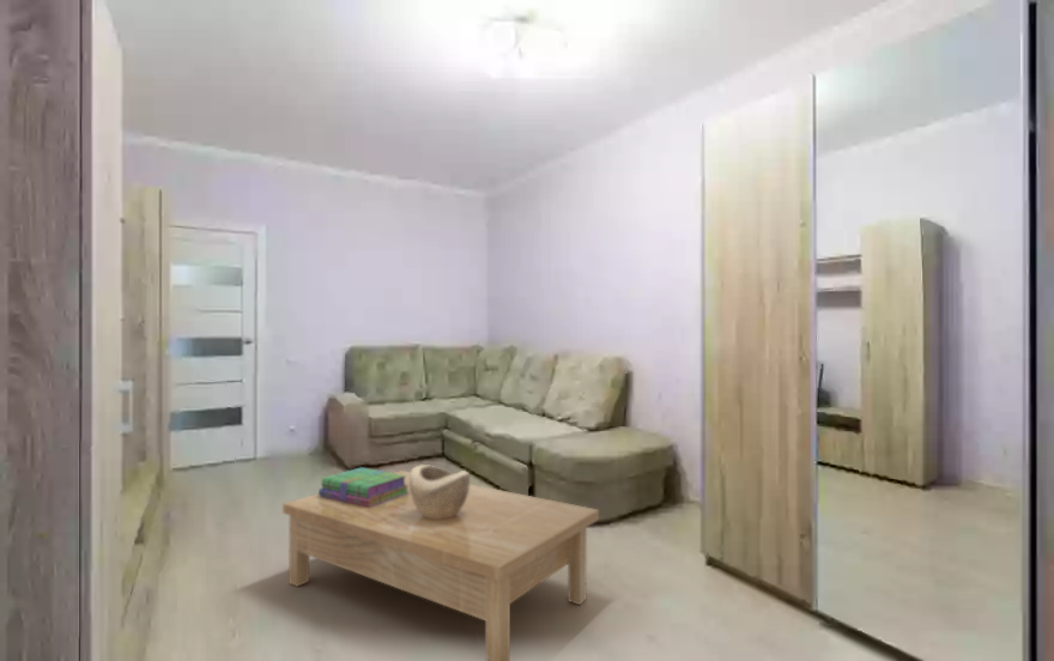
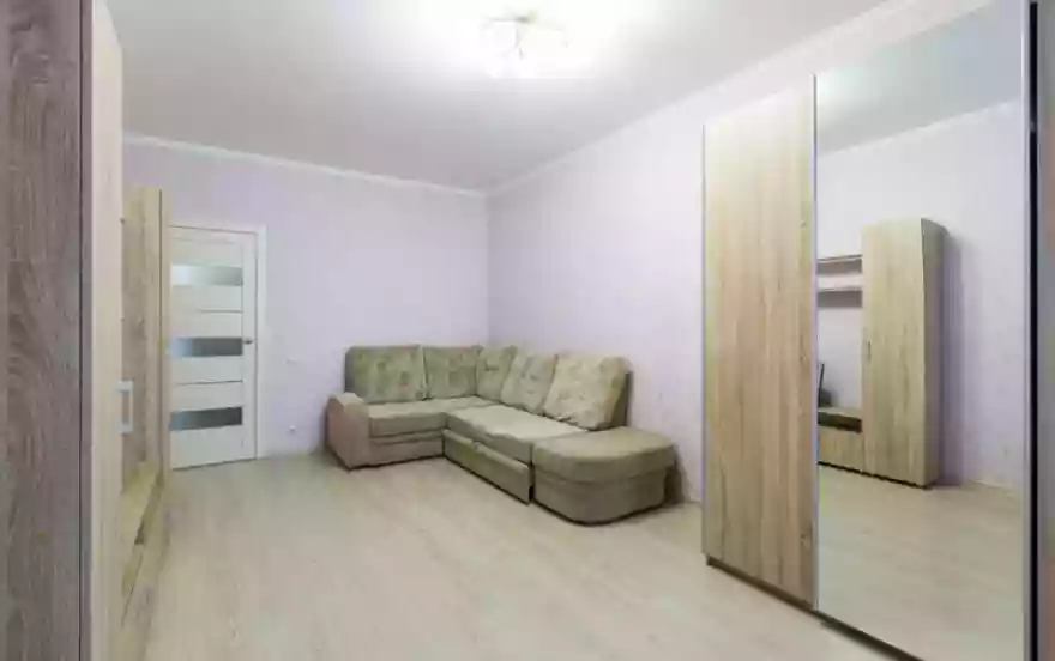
- stack of books [317,466,410,508]
- coffee table [281,469,600,661]
- decorative bowl [410,463,471,519]
